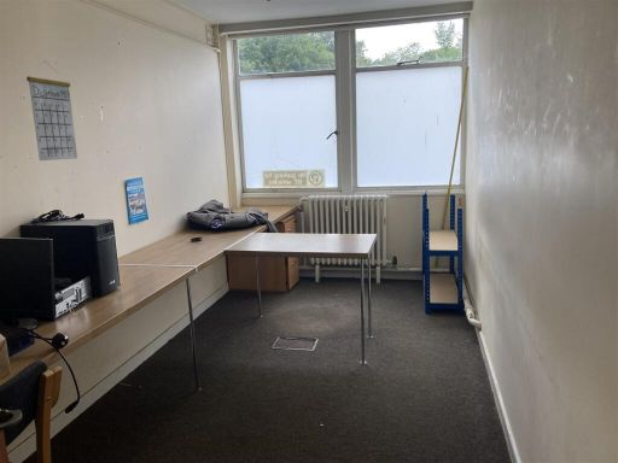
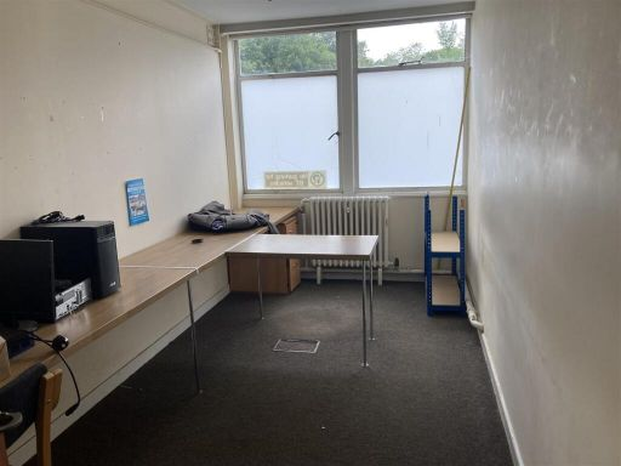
- calendar [25,59,78,162]
